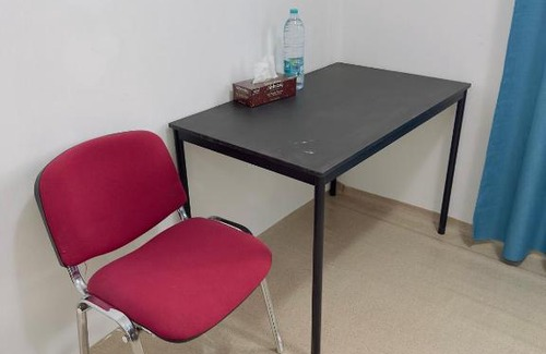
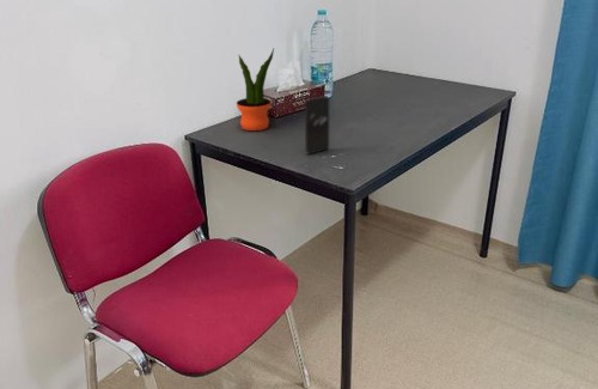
+ potted plant [236,47,275,132]
+ smartphone [304,95,330,156]
